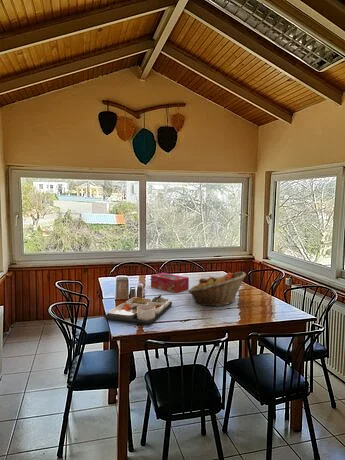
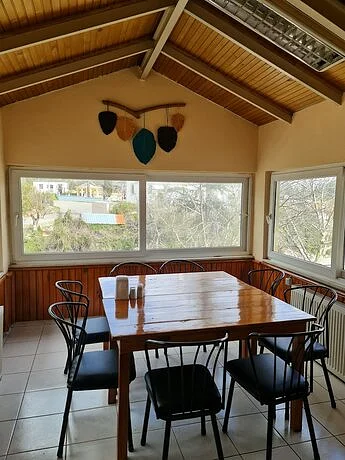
- food tray [103,294,173,326]
- tissue box [150,272,190,294]
- fruit basket [187,271,247,307]
